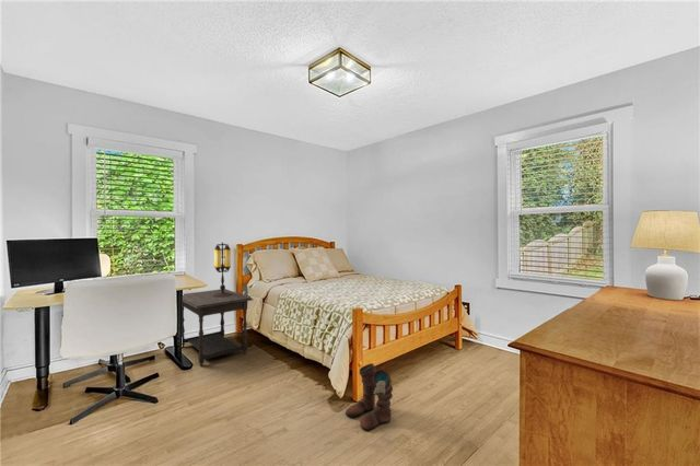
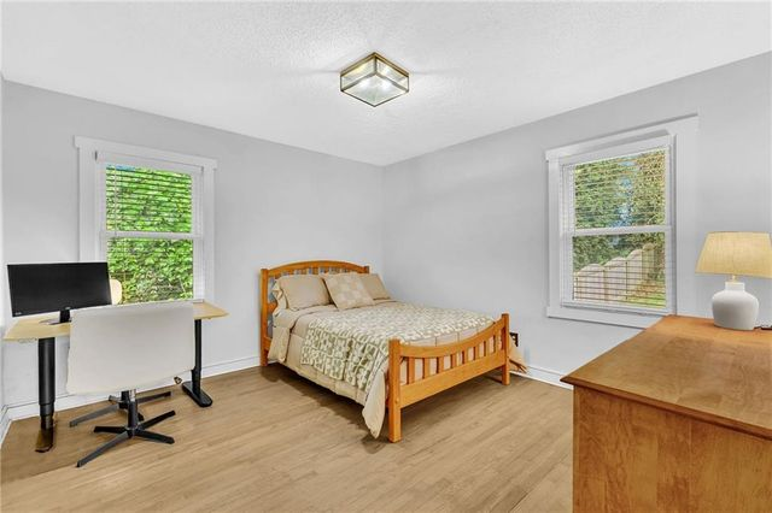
- side table [180,288,254,366]
- boots [345,362,394,431]
- table lamp [212,241,233,298]
